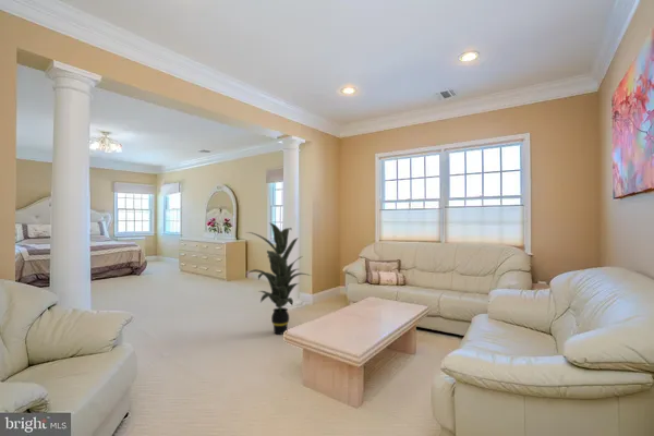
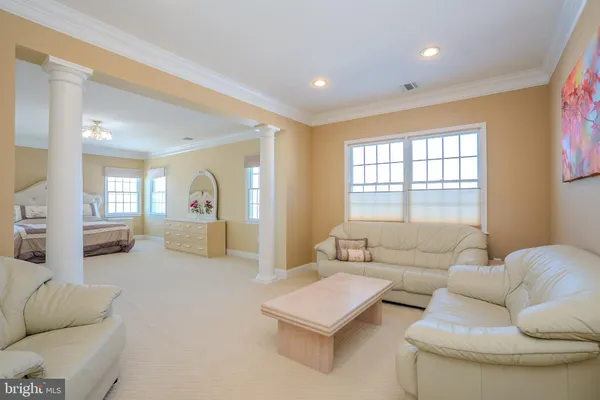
- indoor plant [246,222,312,336]
